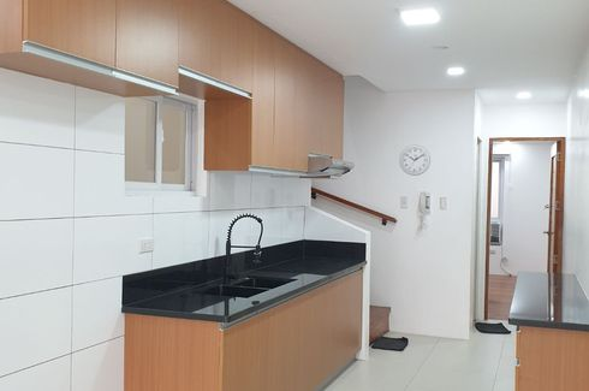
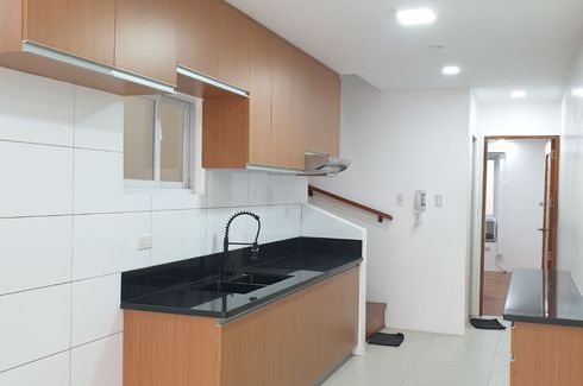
- wall clock [399,144,432,177]
